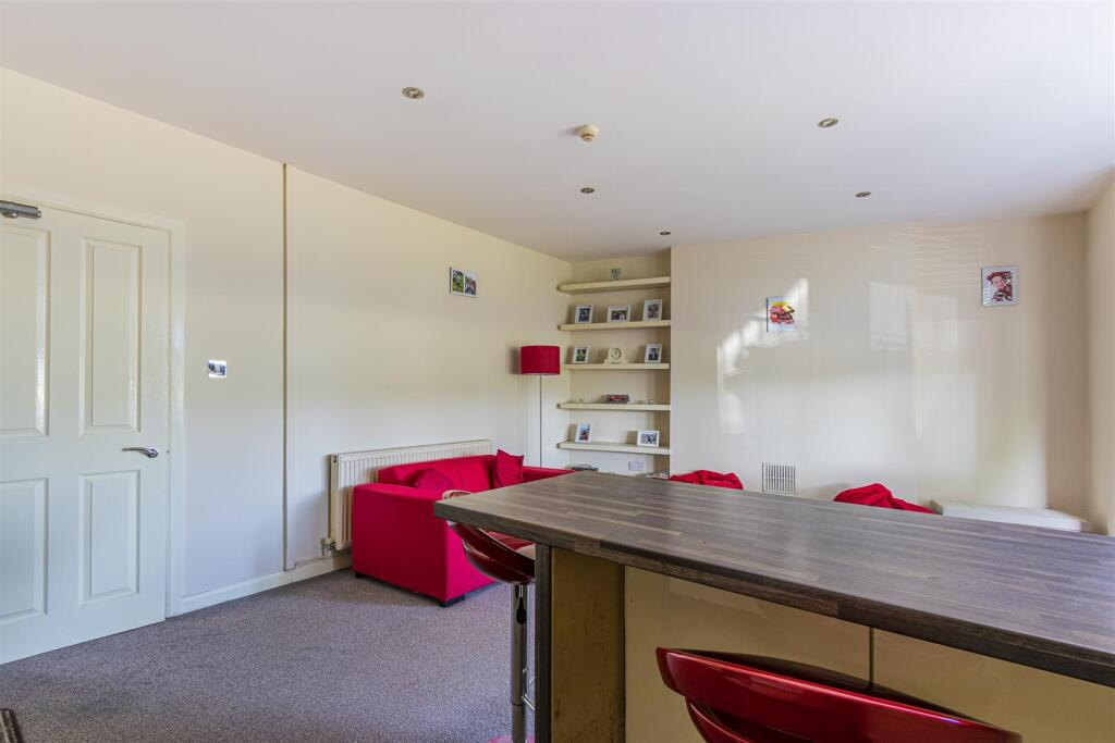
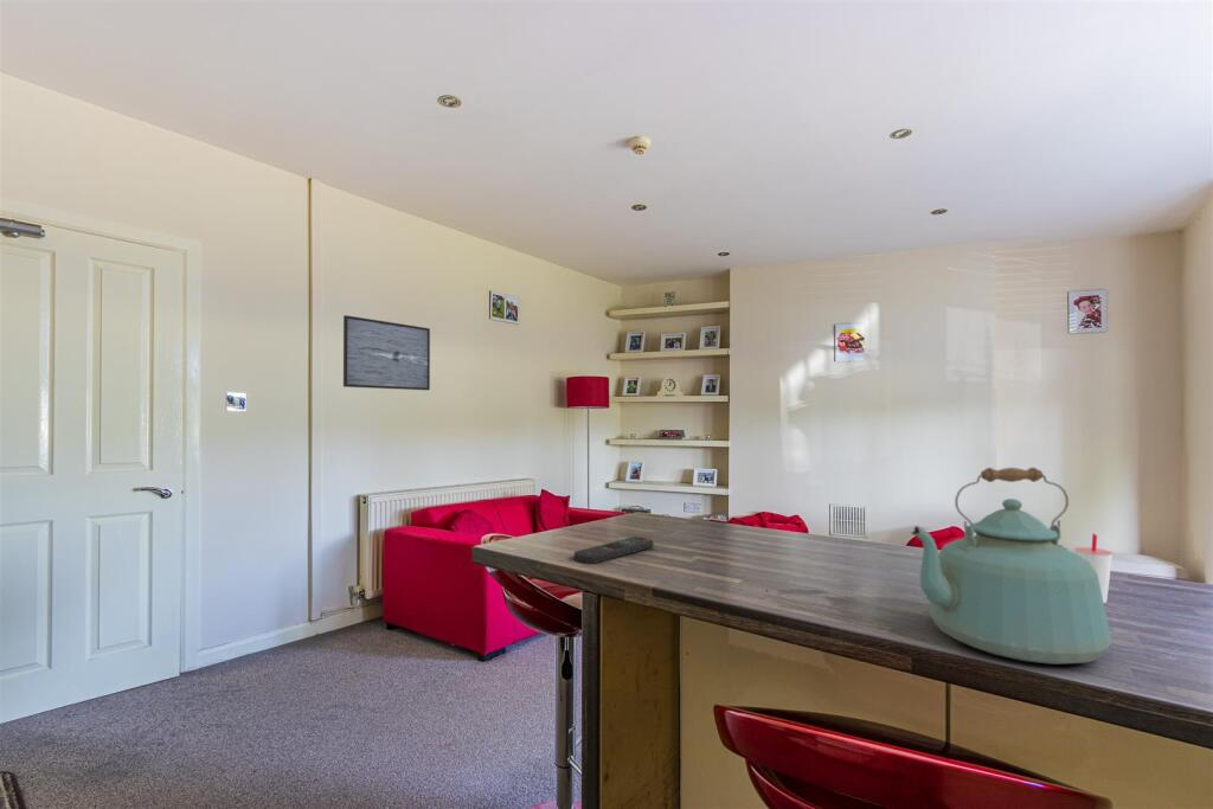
+ remote control [573,535,655,565]
+ kettle [910,467,1113,666]
+ cup [1073,532,1113,604]
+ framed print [342,314,431,391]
